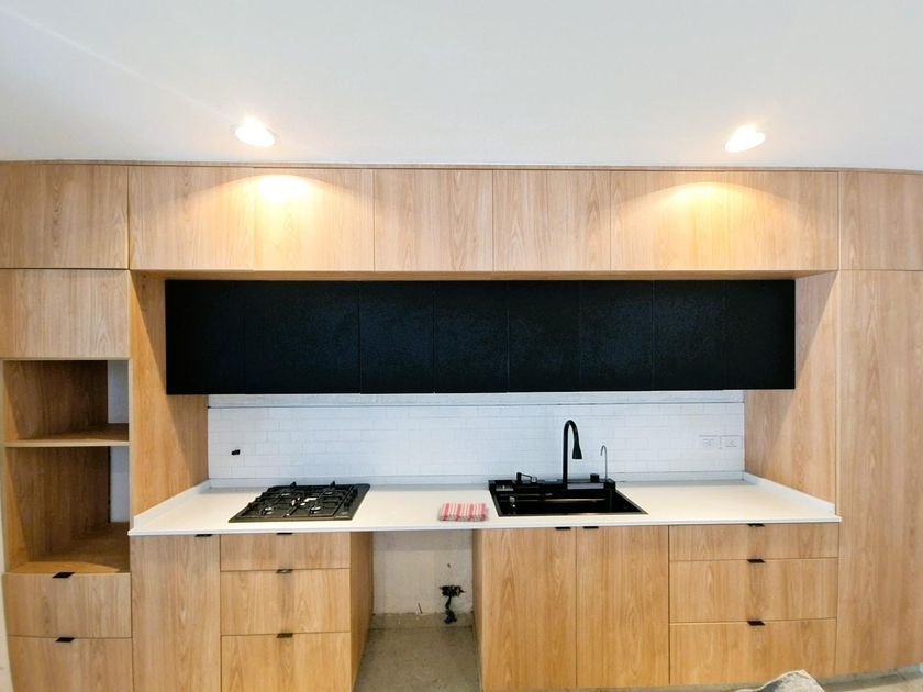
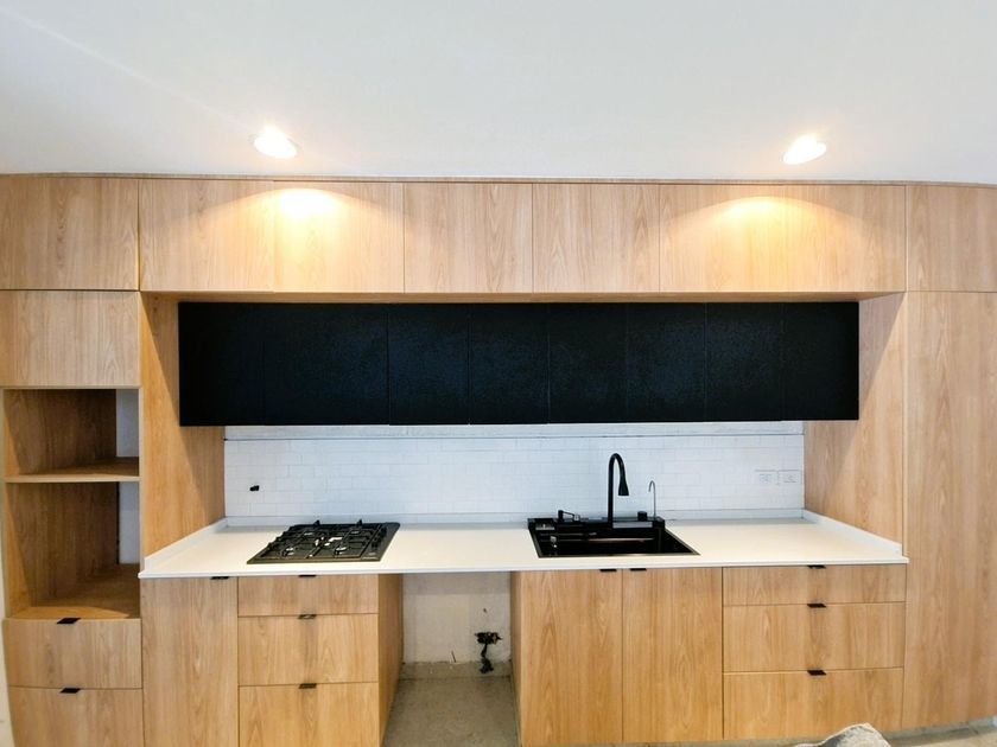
- dish towel [437,502,488,522]
